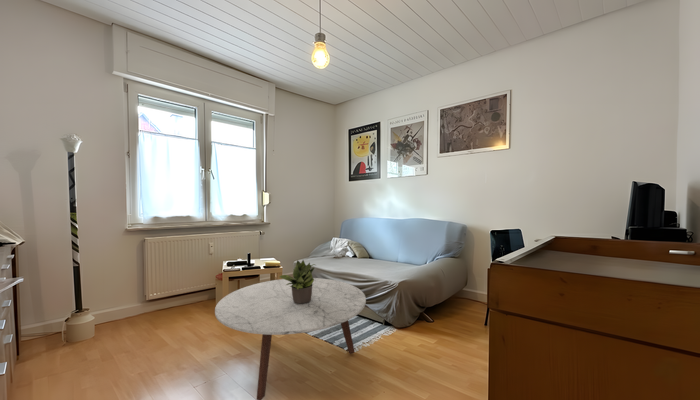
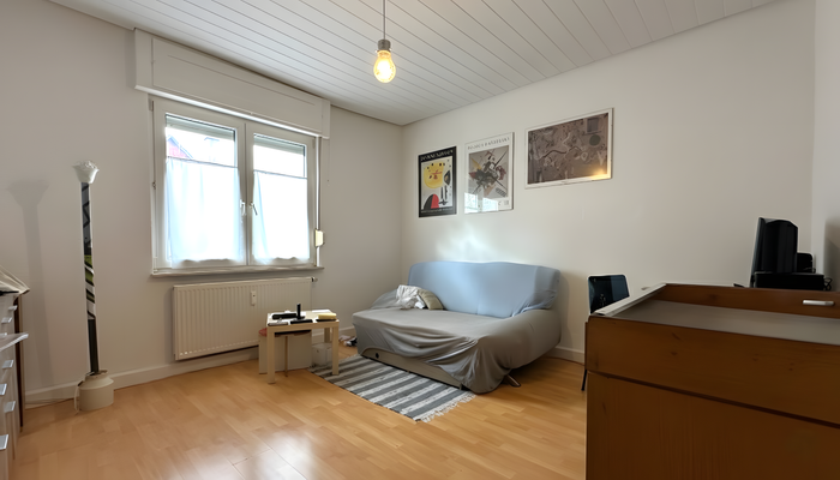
- coffee table [214,277,367,400]
- potted plant [279,259,316,304]
